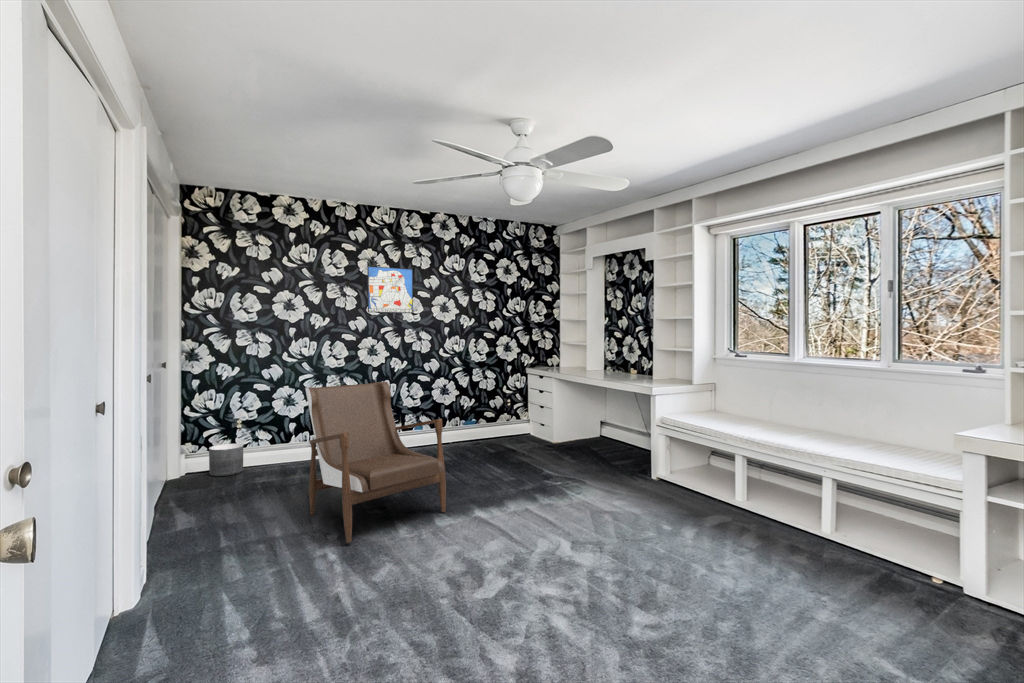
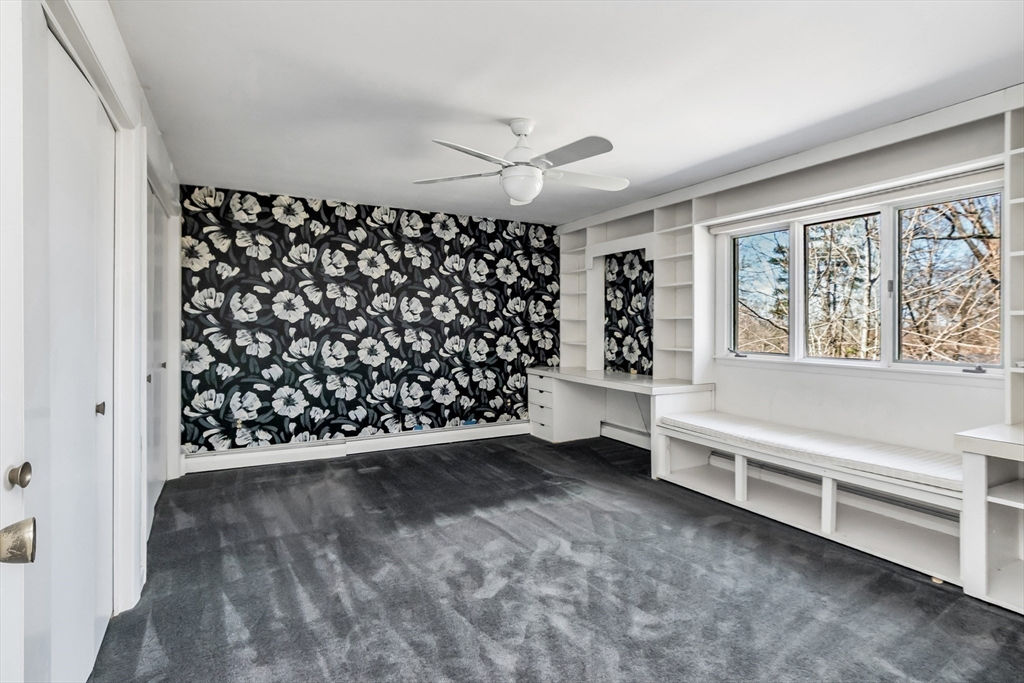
- planter [208,443,244,477]
- wall art [366,265,414,314]
- armchair [304,381,447,544]
